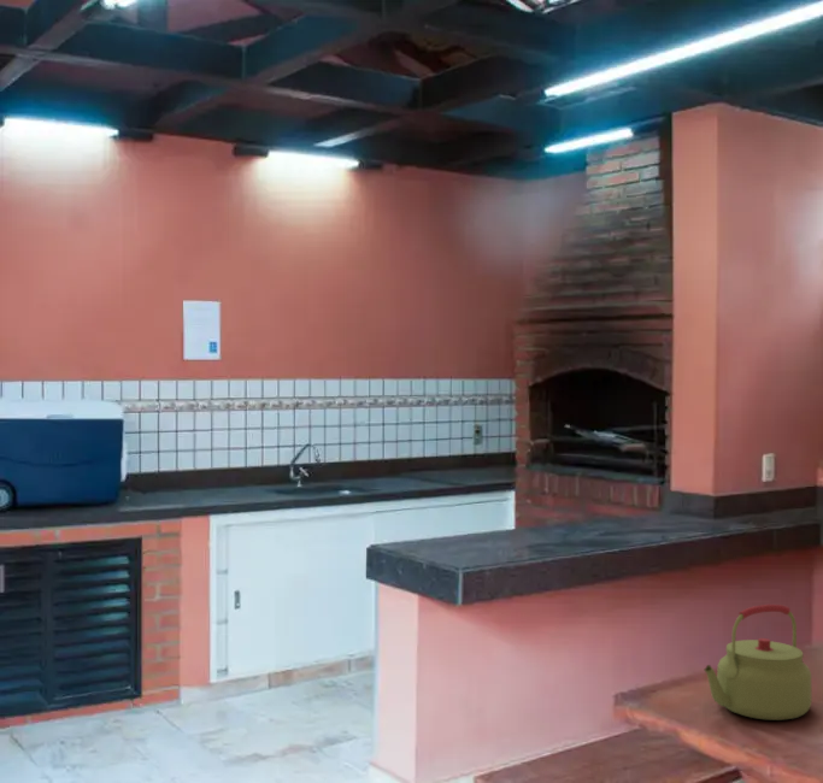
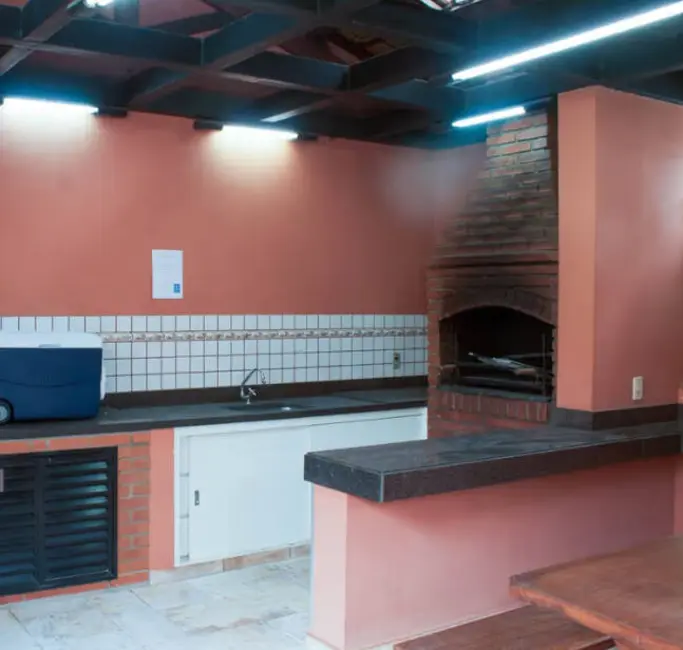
- kettle [704,604,813,722]
